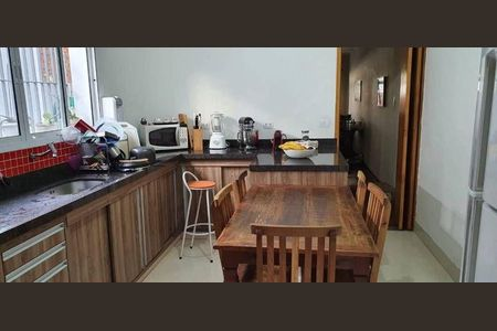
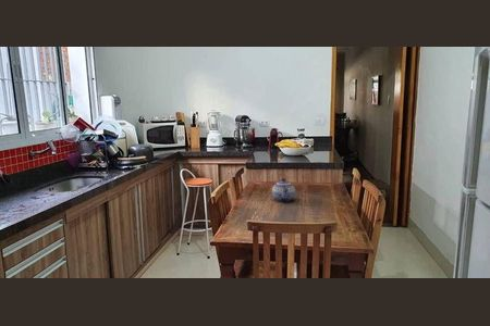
+ teapot [271,177,296,202]
